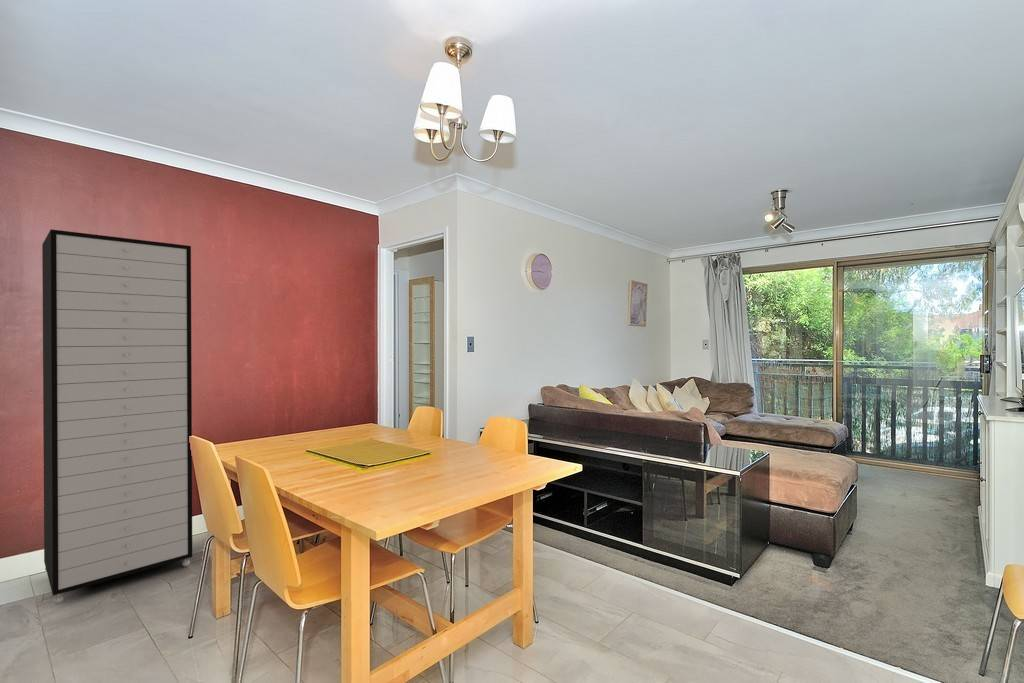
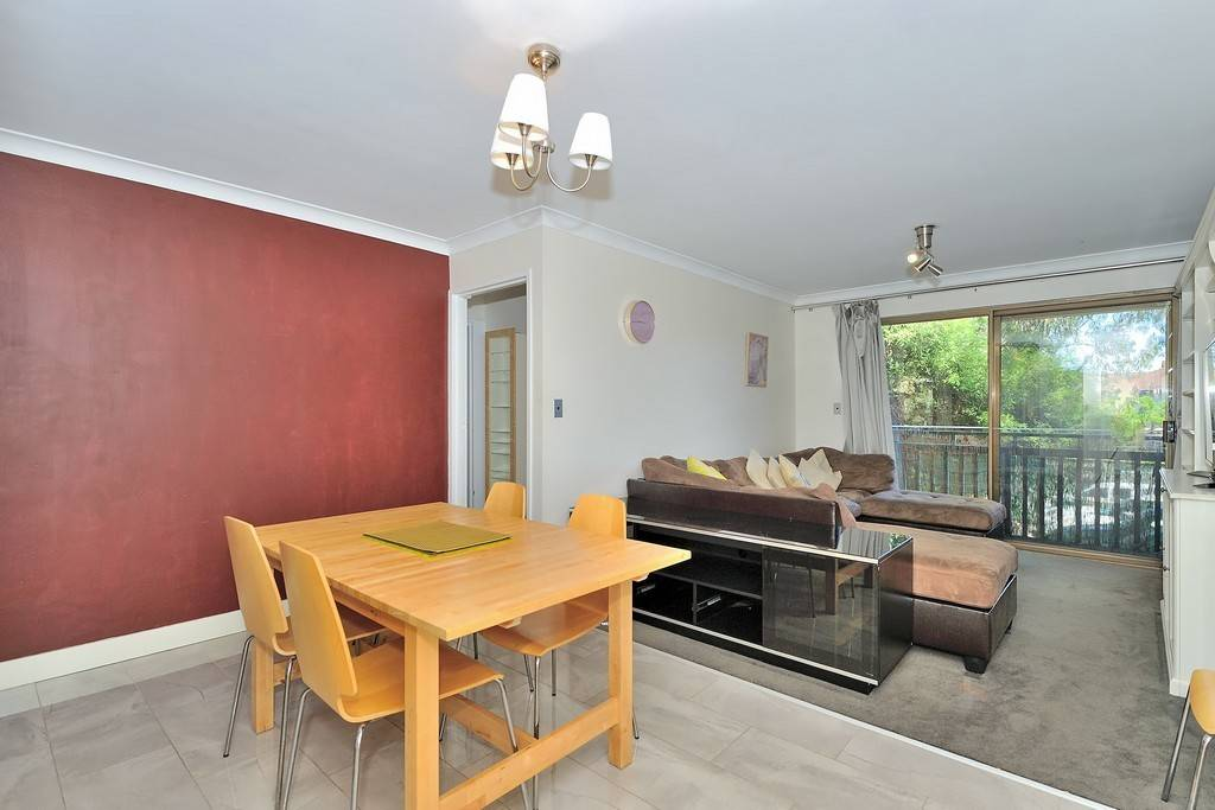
- storage cabinet [41,228,193,605]
